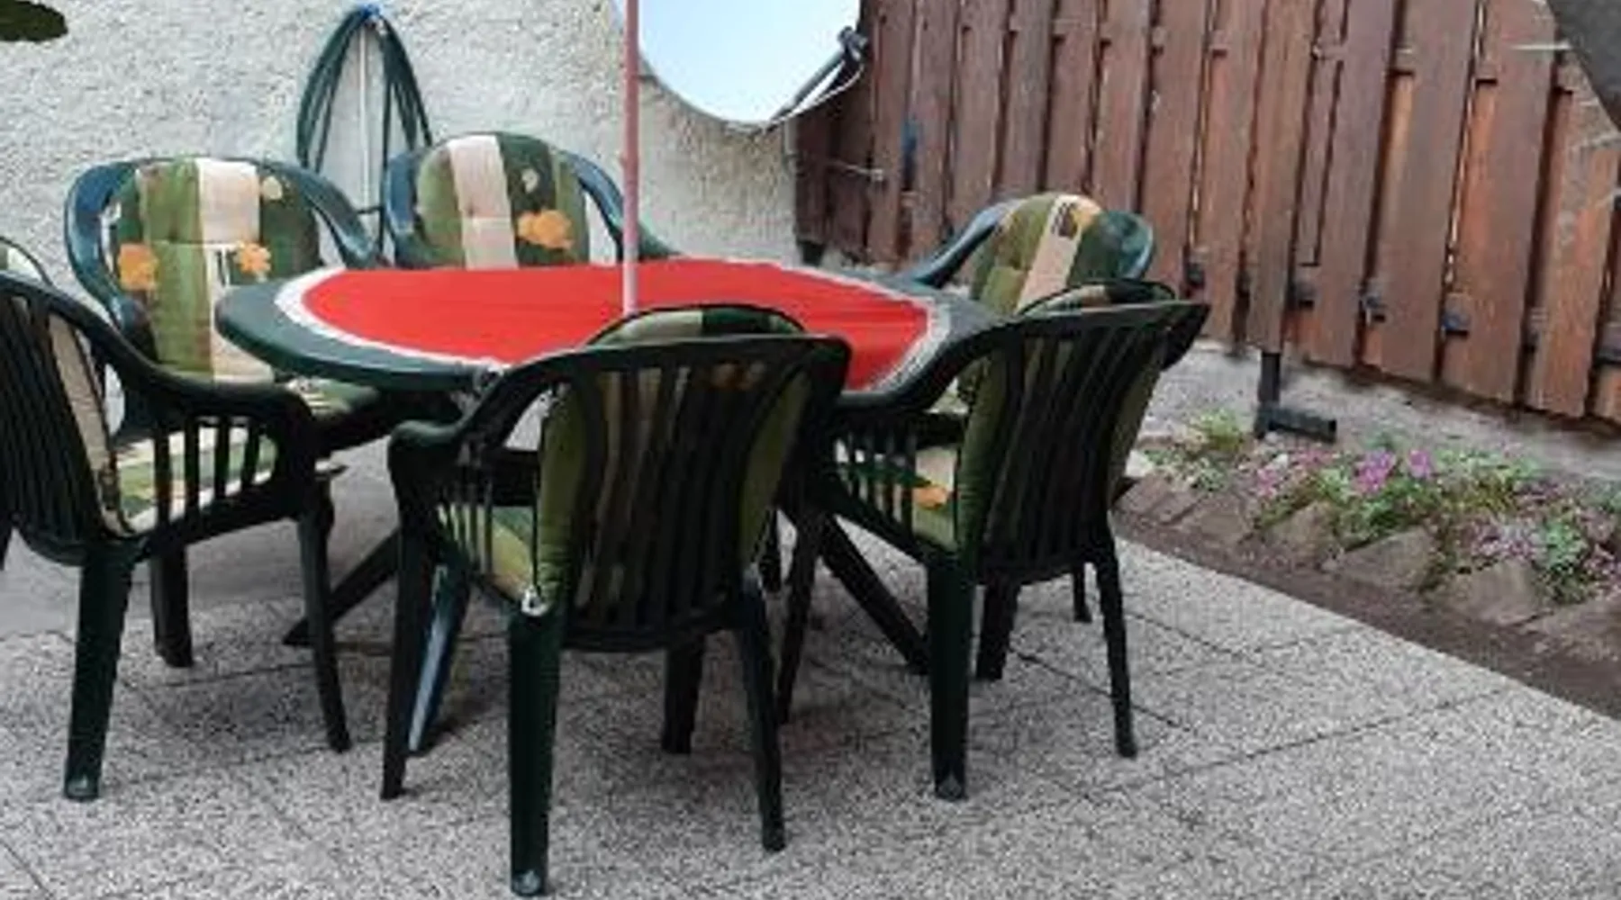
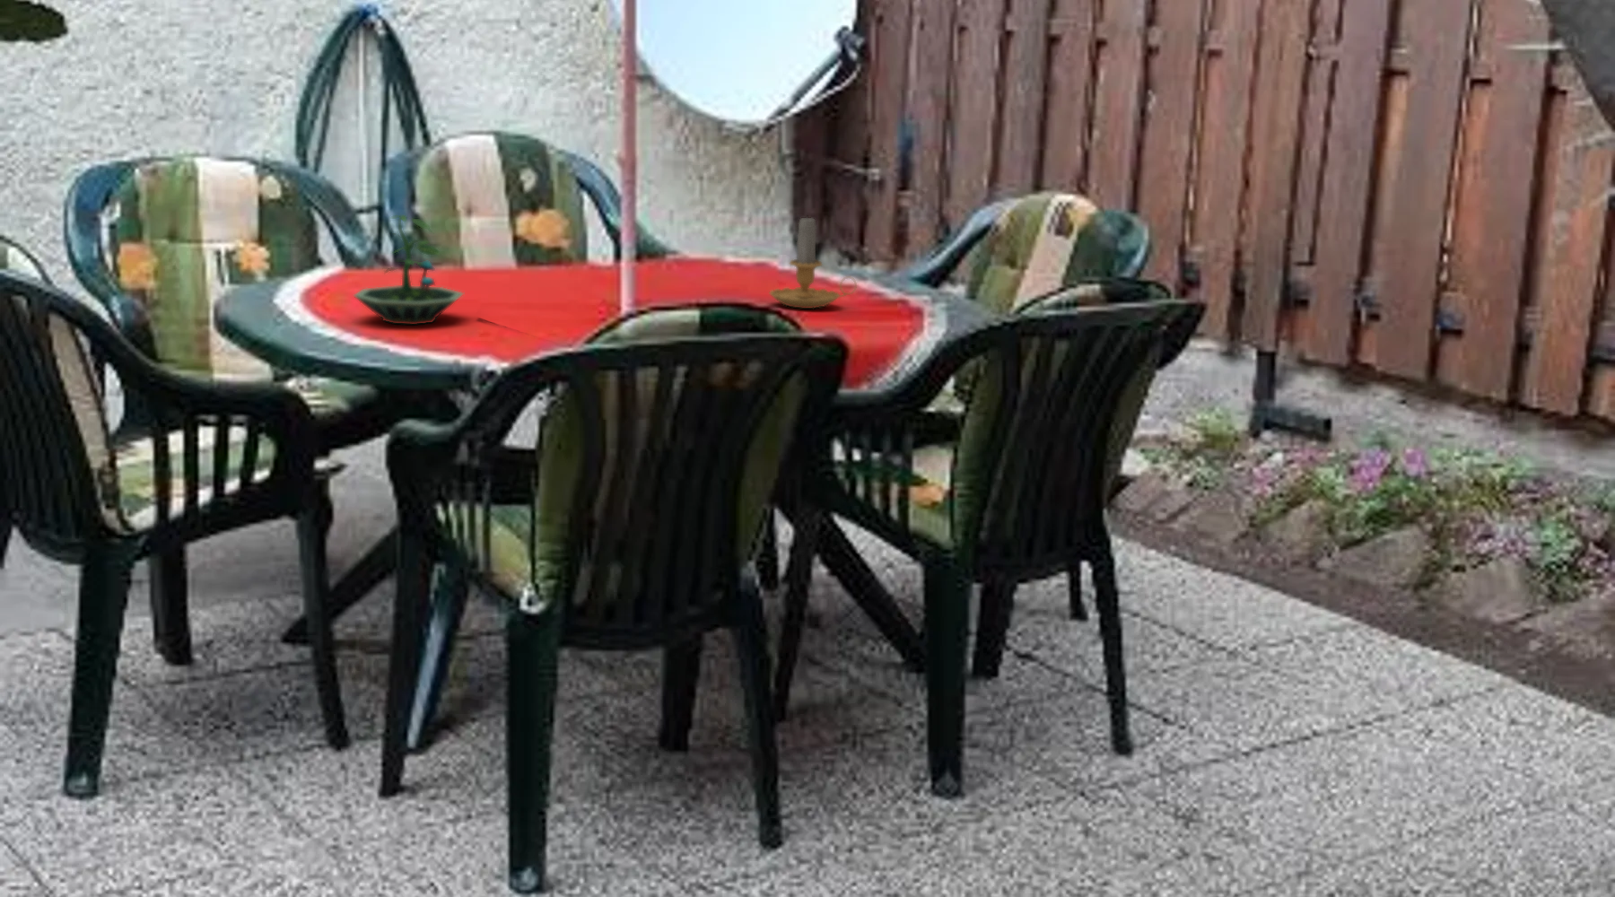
+ terrarium [351,213,465,326]
+ candle [768,212,857,309]
